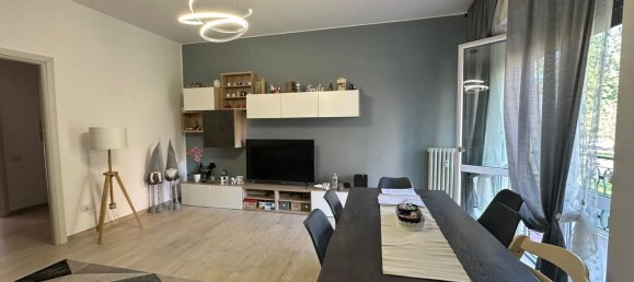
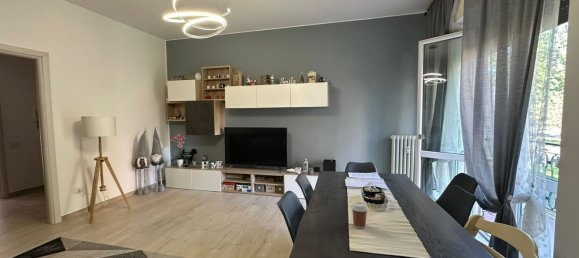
+ coffee cup [350,201,369,229]
